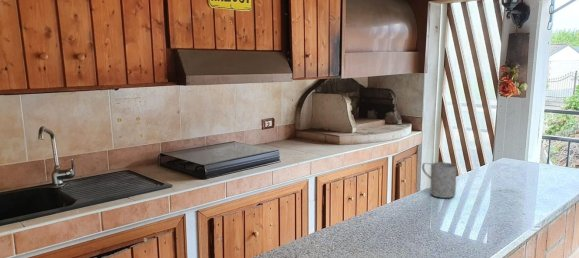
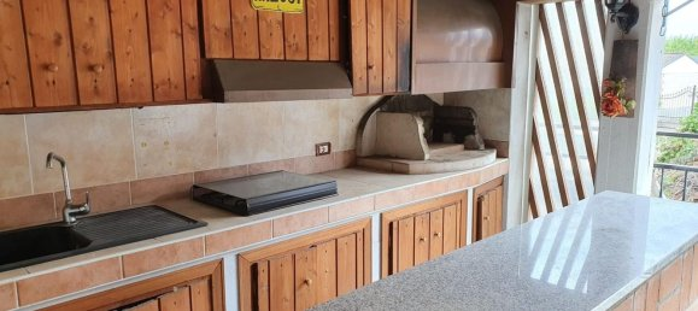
- mug [421,161,458,199]
